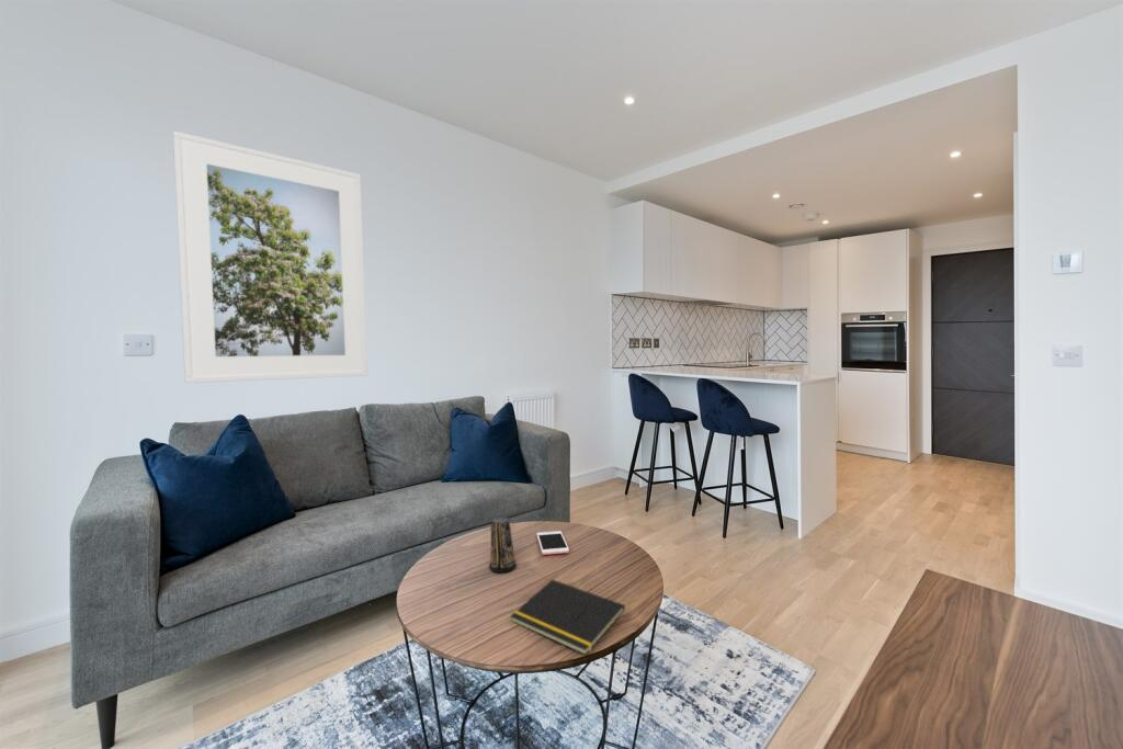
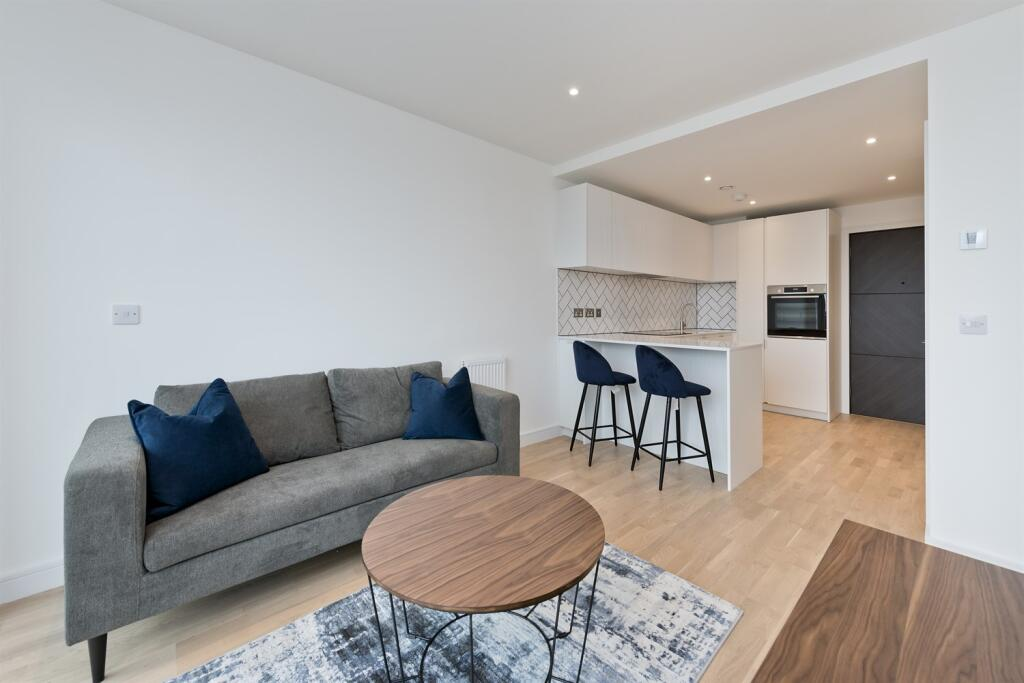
- notepad [509,578,626,656]
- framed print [172,129,368,384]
- candle [488,517,518,574]
- cell phone [535,530,570,556]
